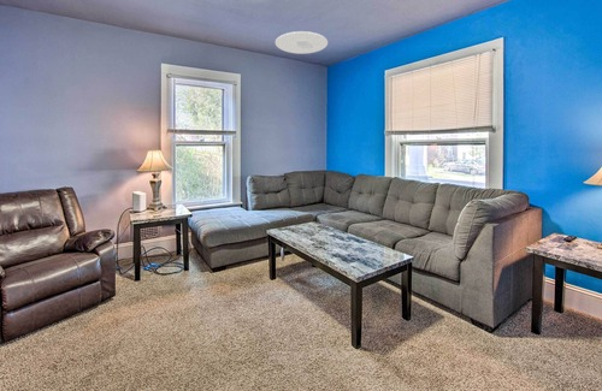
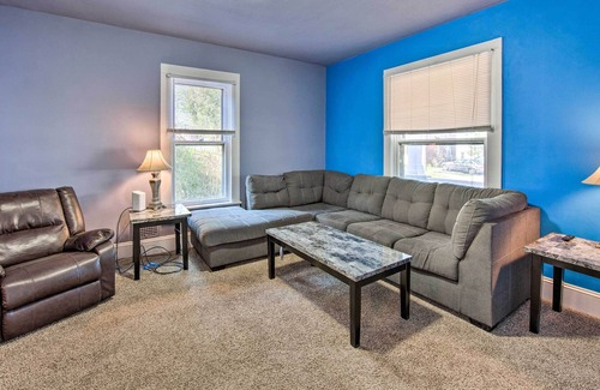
- ceiling light [275,30,329,55]
